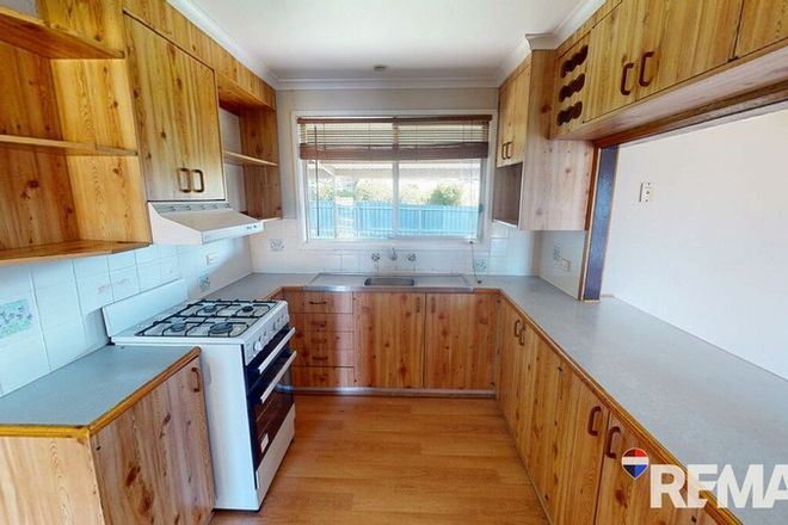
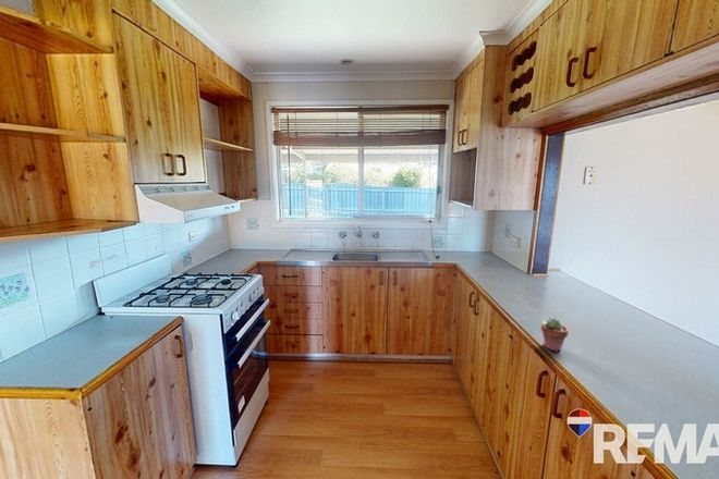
+ potted succulent [540,317,570,353]
